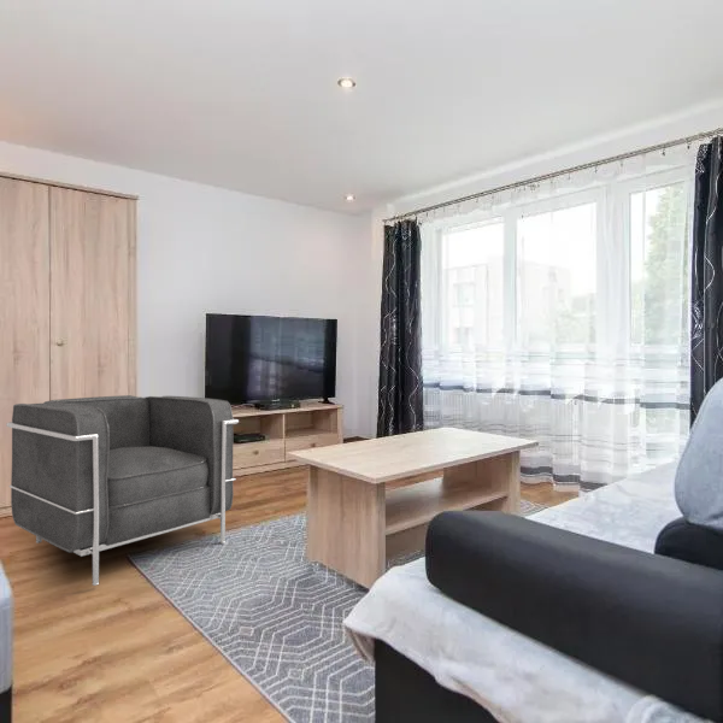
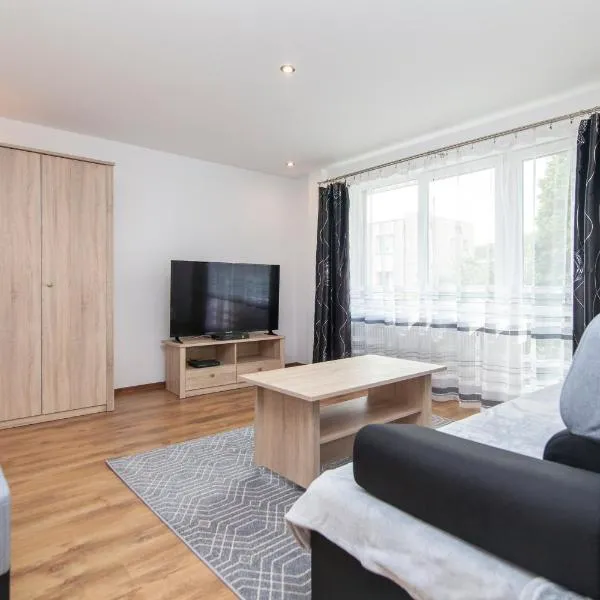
- armchair [5,394,240,587]
